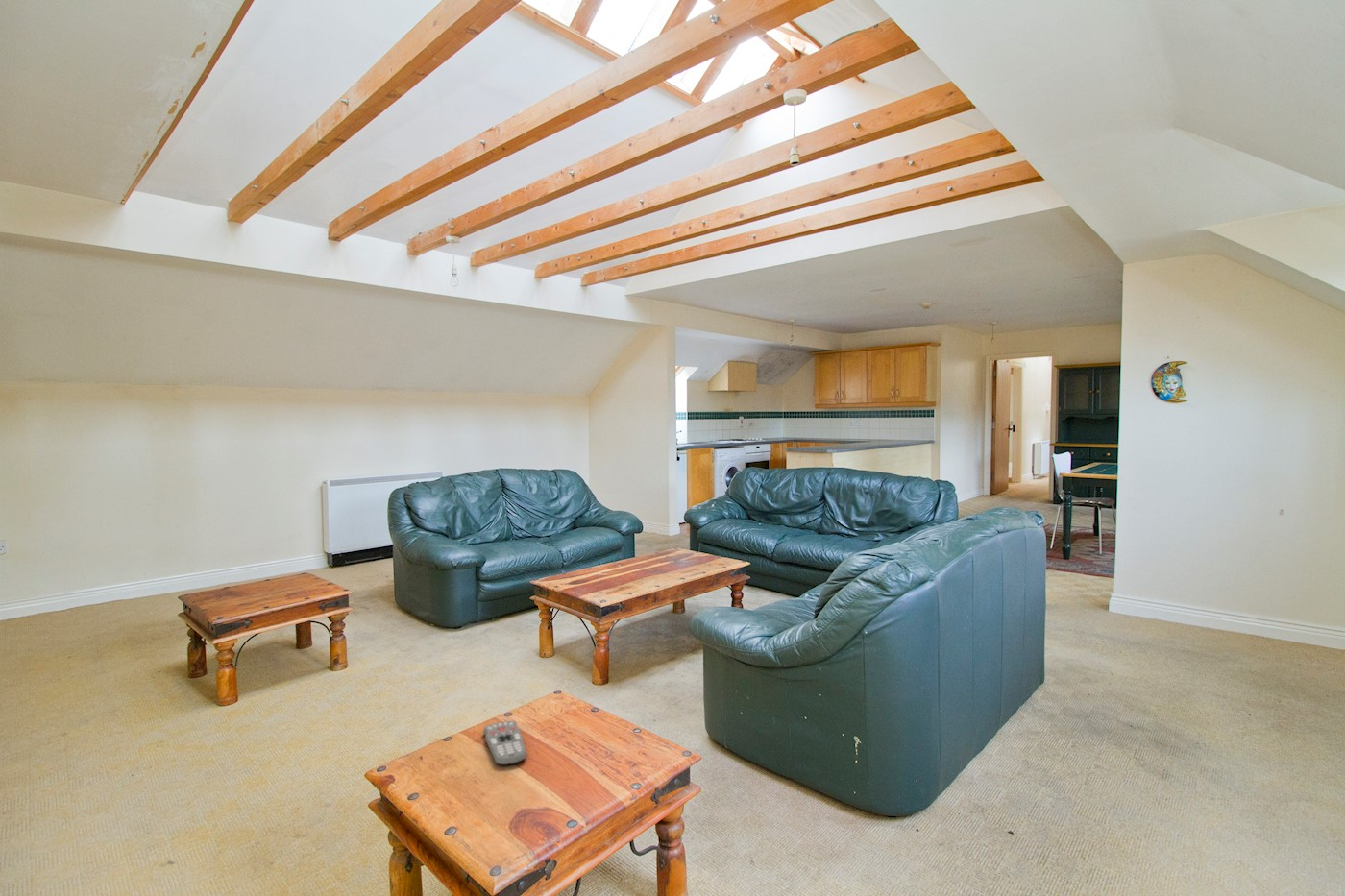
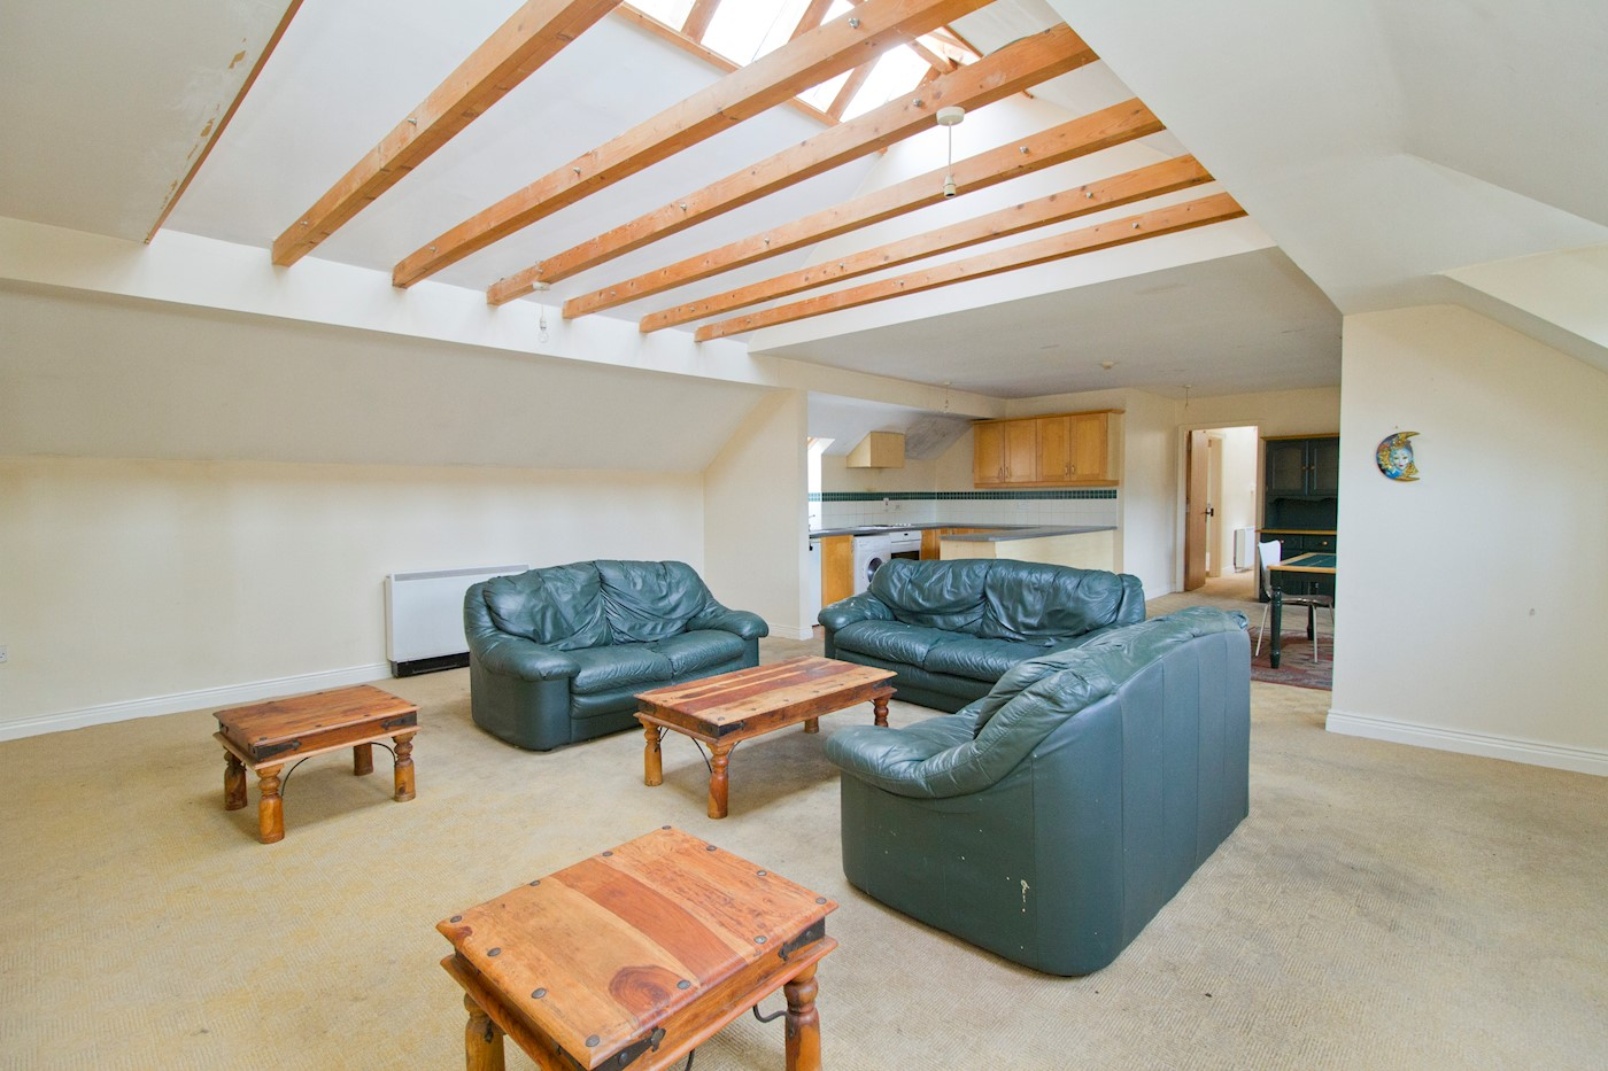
- remote control [482,719,527,766]
